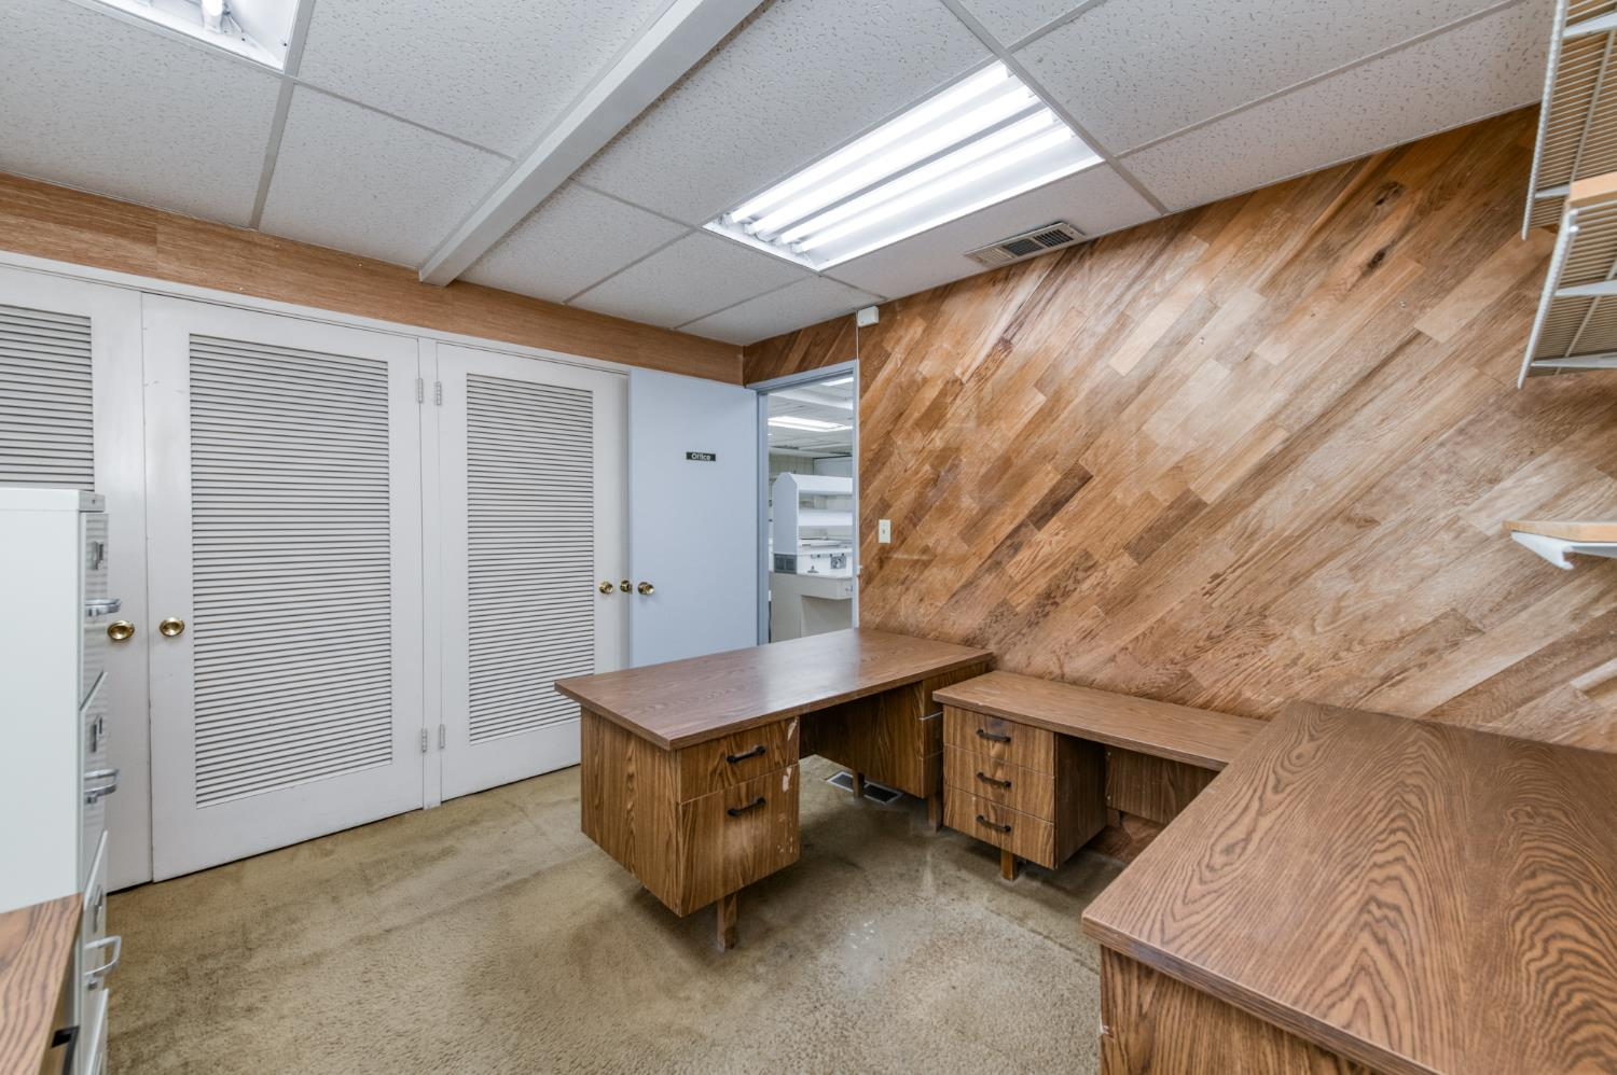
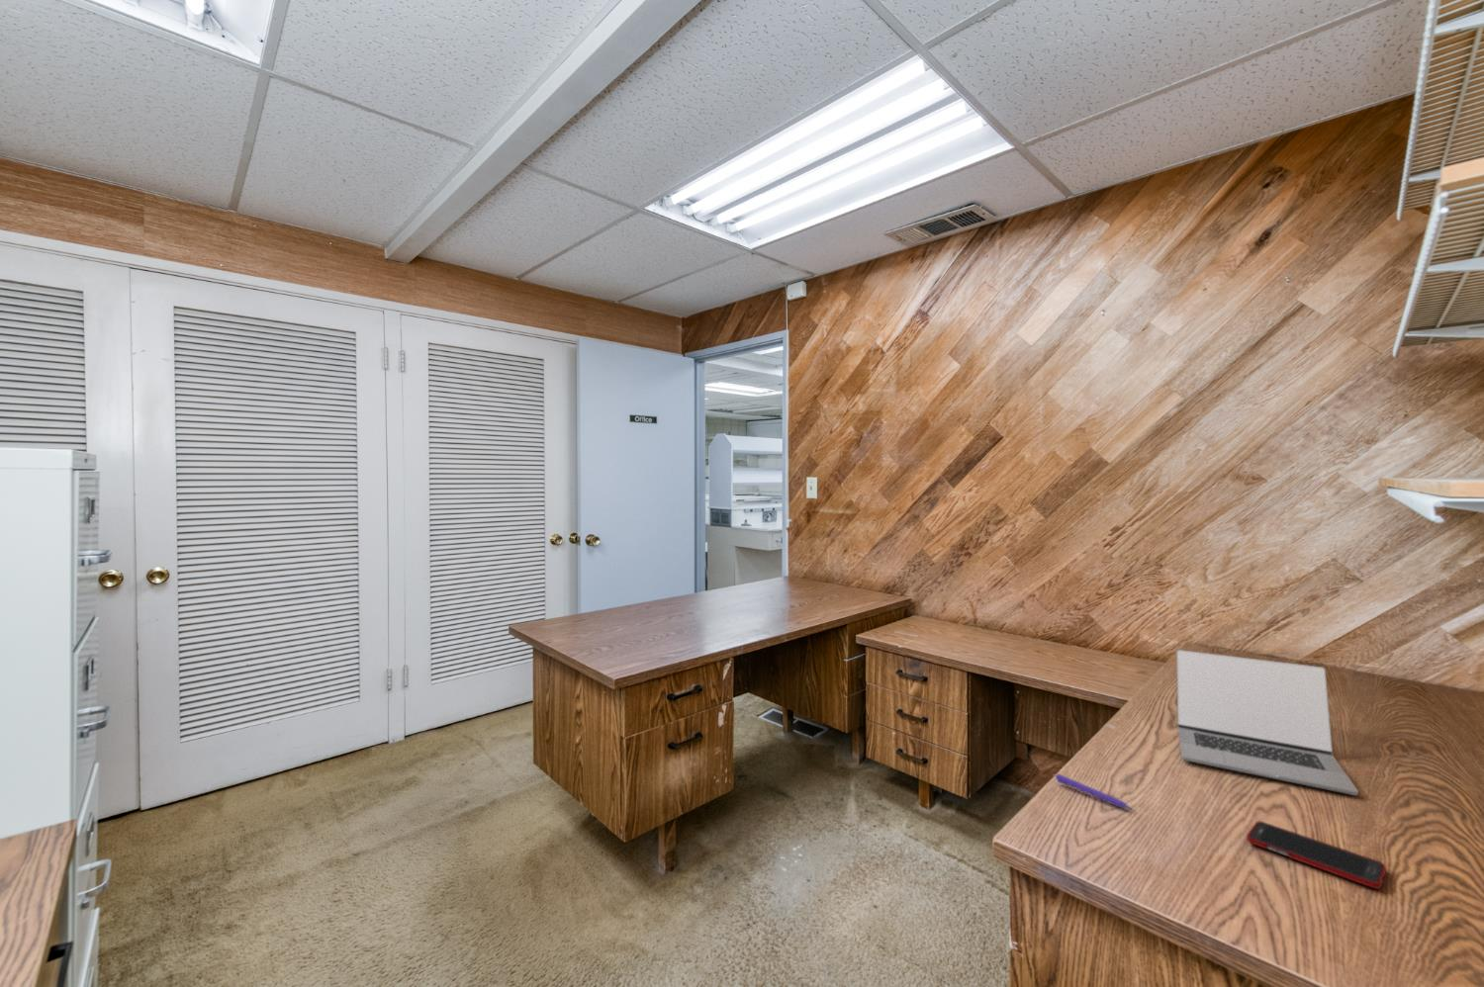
+ laptop [1176,649,1360,796]
+ cell phone [1246,821,1387,890]
+ pen [1052,773,1135,811]
